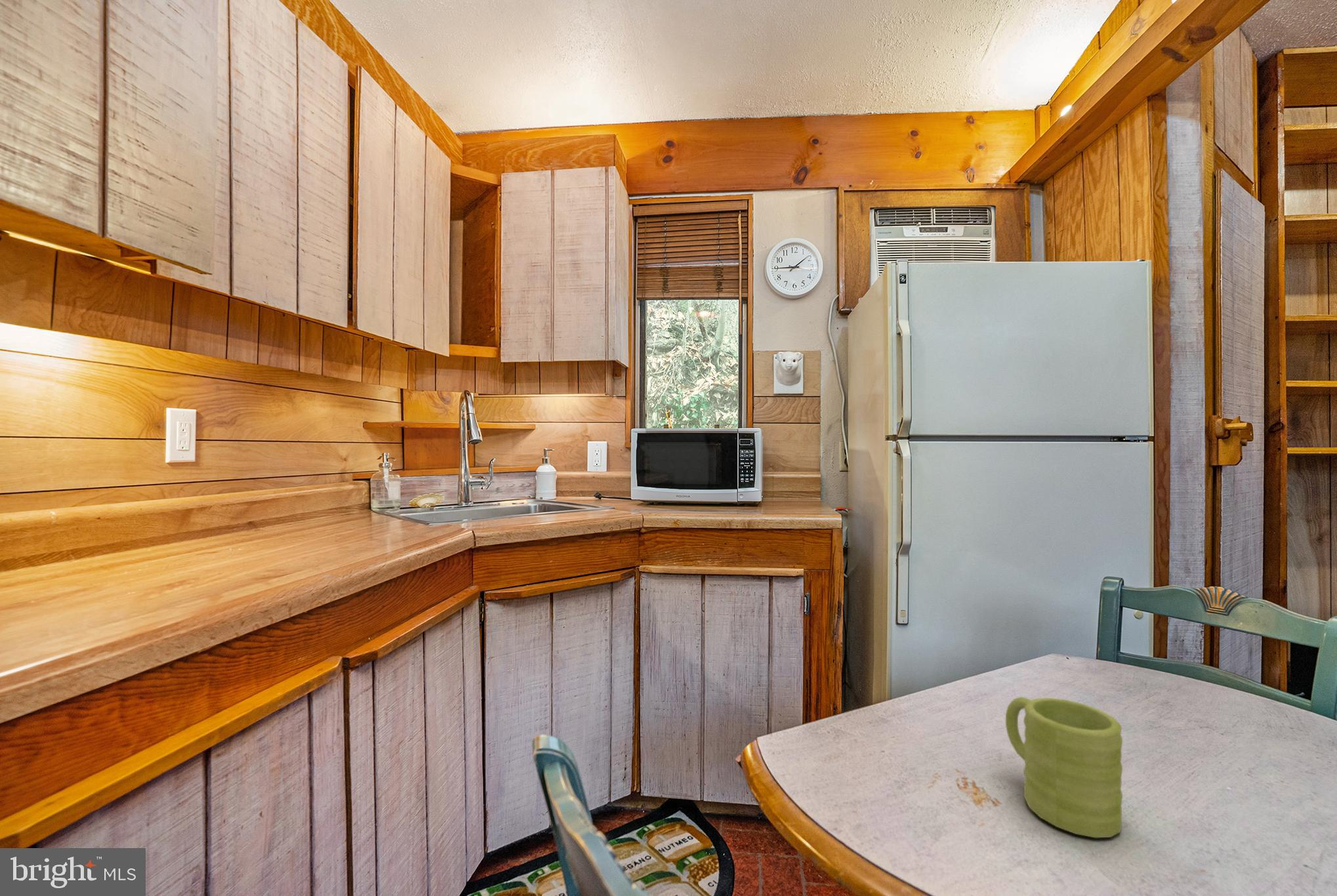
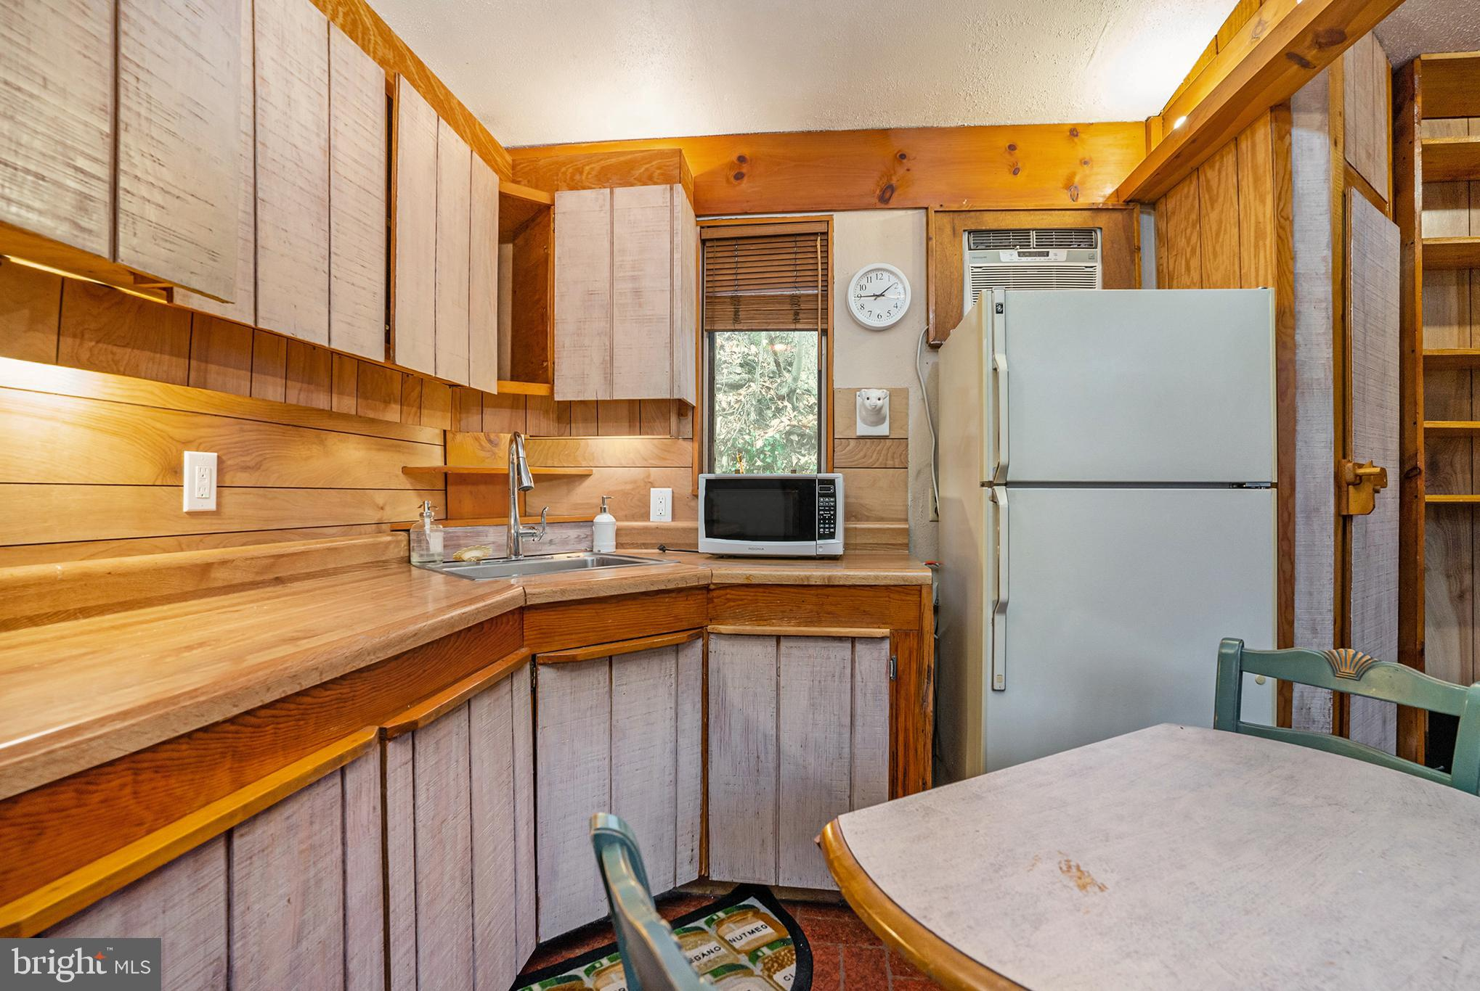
- mug [1005,696,1123,838]
